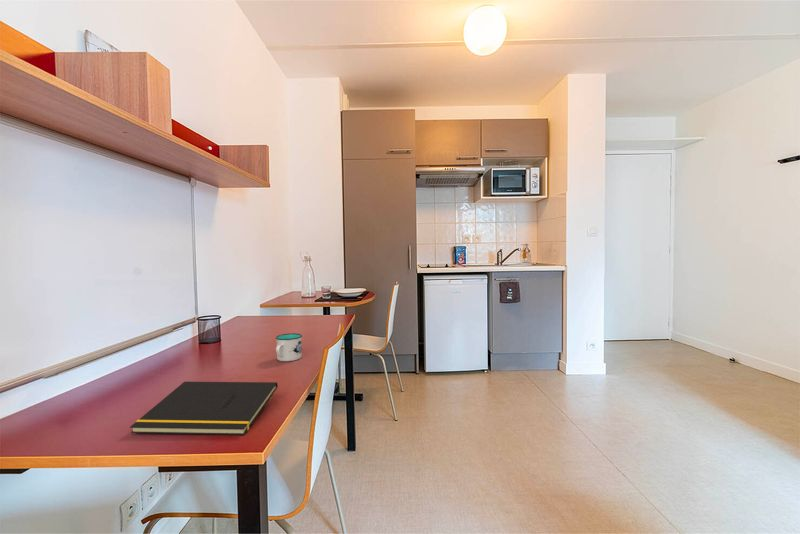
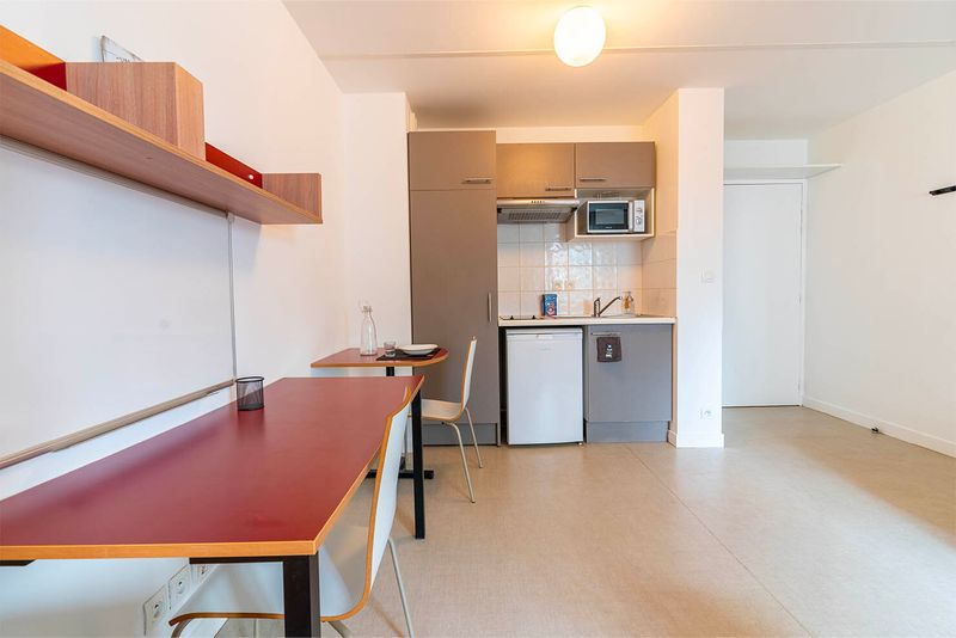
- mug [275,332,303,362]
- notepad [129,381,279,436]
